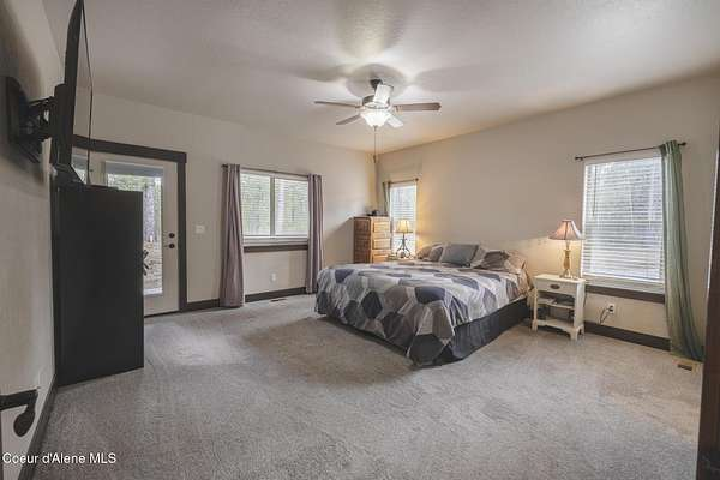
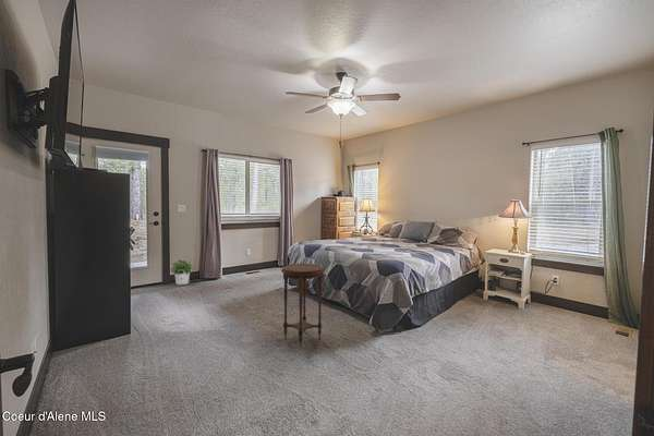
+ side table [280,263,326,348]
+ potted plant [169,258,193,286]
